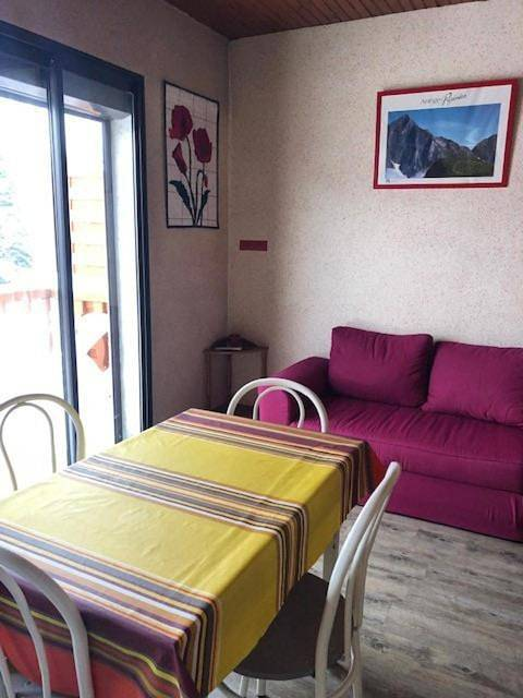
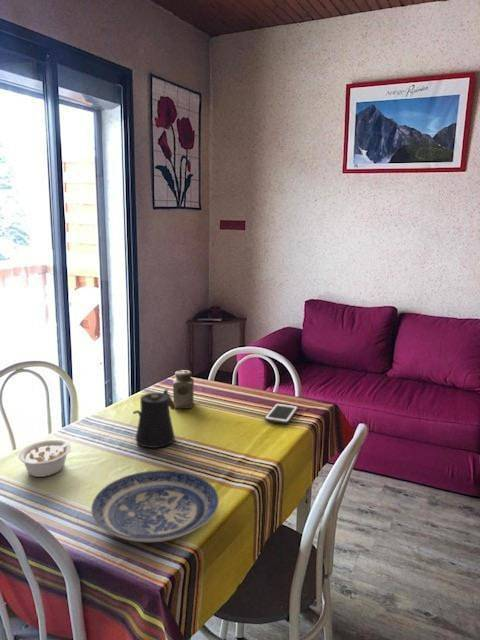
+ kettle [132,389,177,449]
+ legume [17,435,80,478]
+ plate [90,469,220,543]
+ cell phone [264,402,299,425]
+ salt shaker [172,369,195,409]
